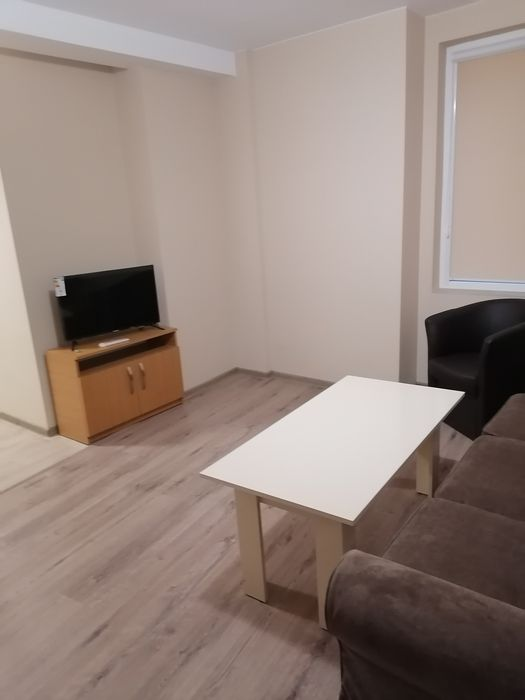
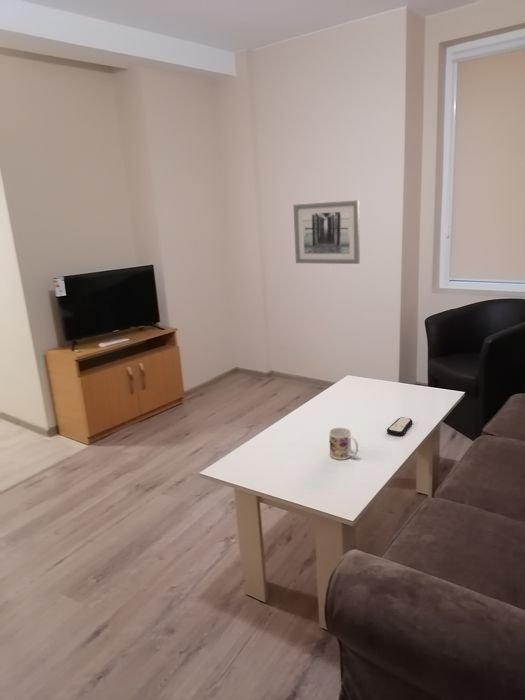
+ wall art [293,199,361,265]
+ remote control [386,416,413,437]
+ mug [328,427,359,461]
